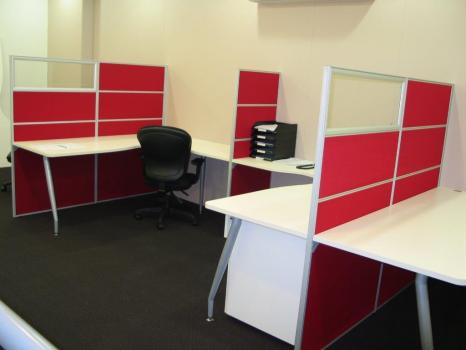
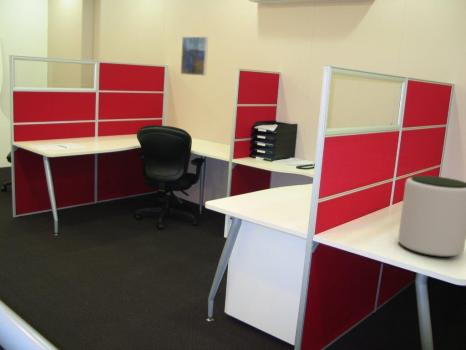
+ plant pot [397,175,466,258]
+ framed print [180,36,209,77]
